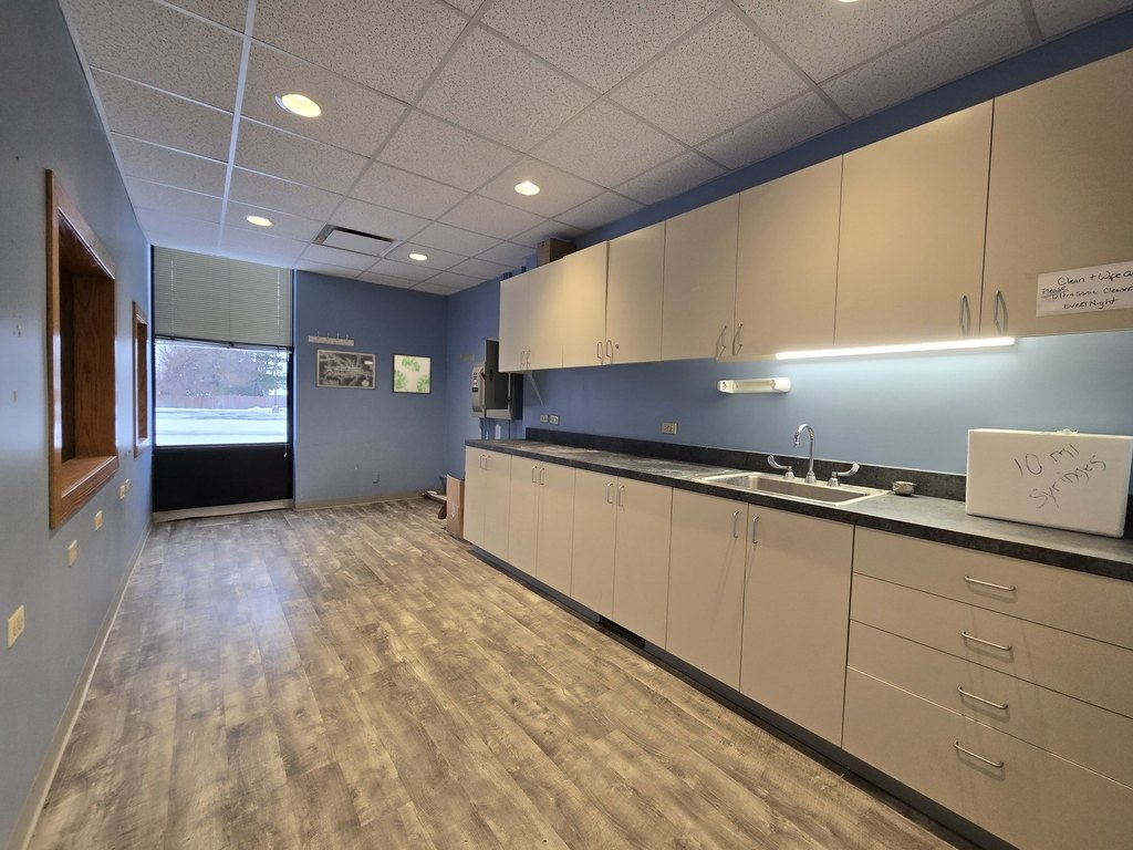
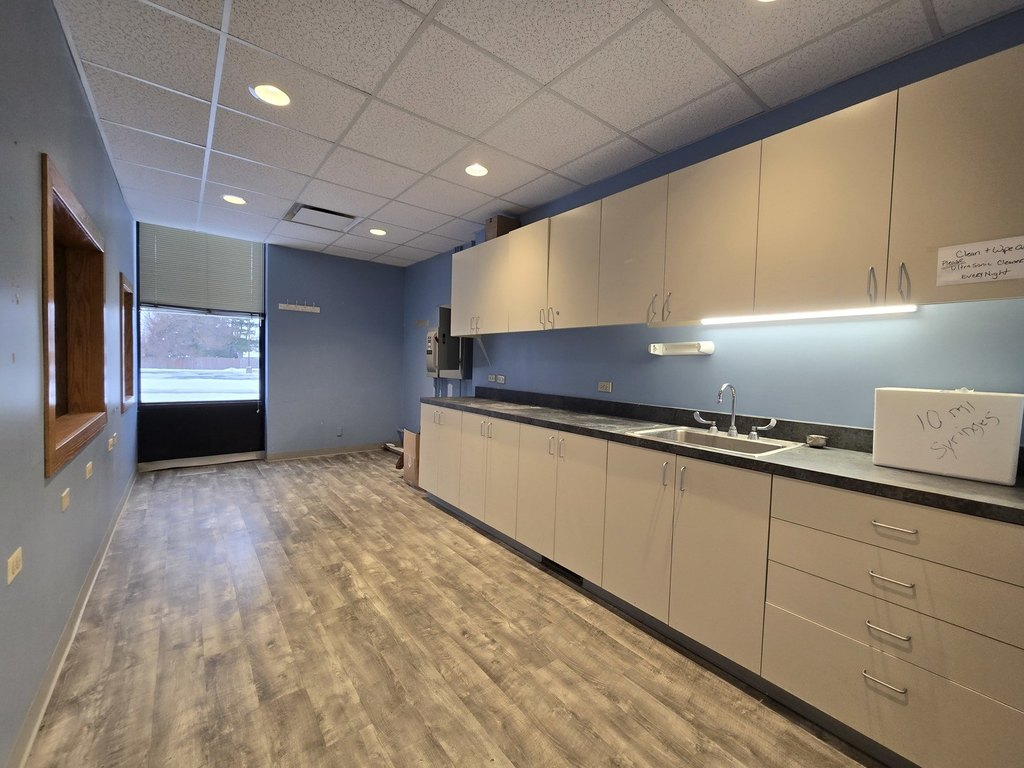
- wall art [391,352,433,395]
- wall art [314,348,377,391]
